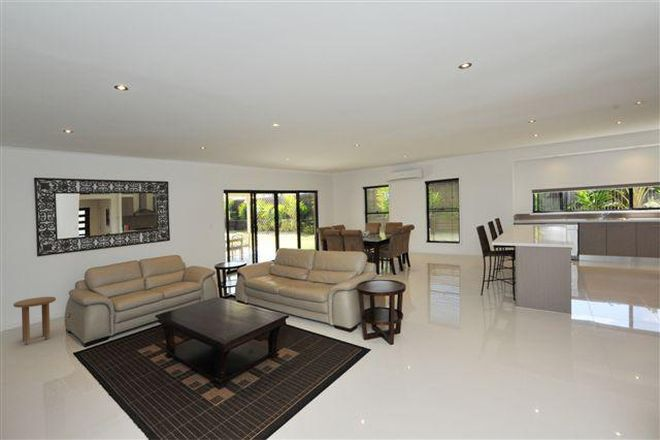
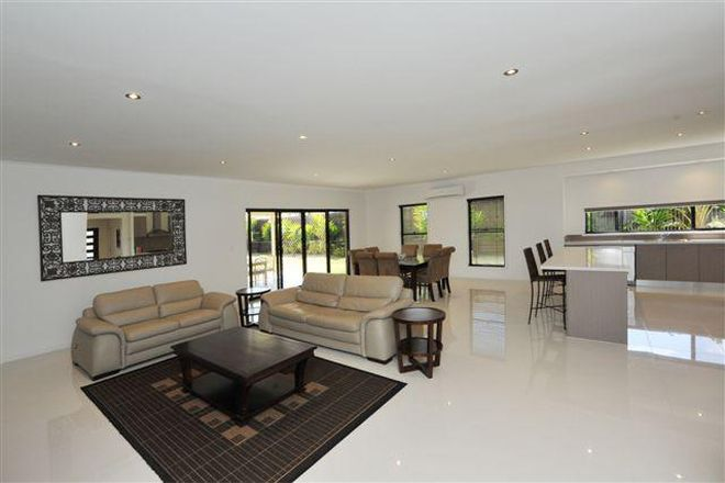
- side table [13,296,57,345]
